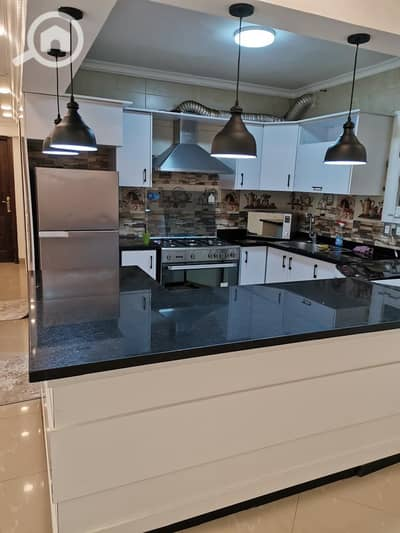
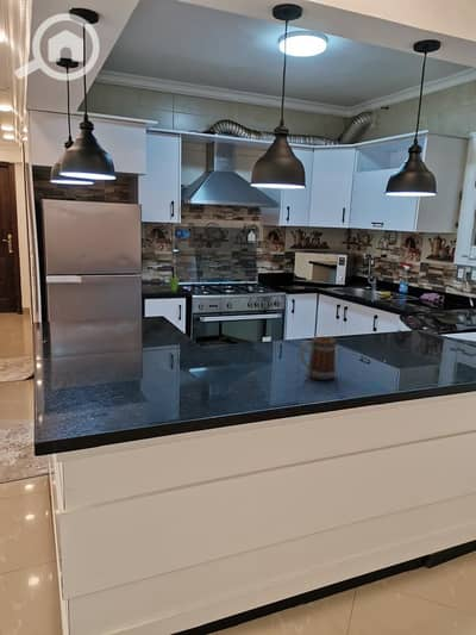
+ mug [299,335,338,381]
